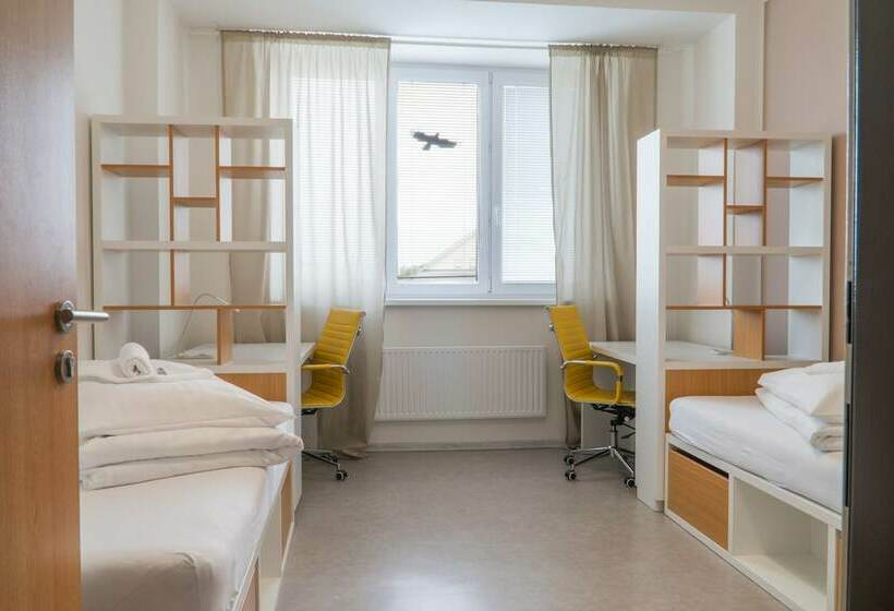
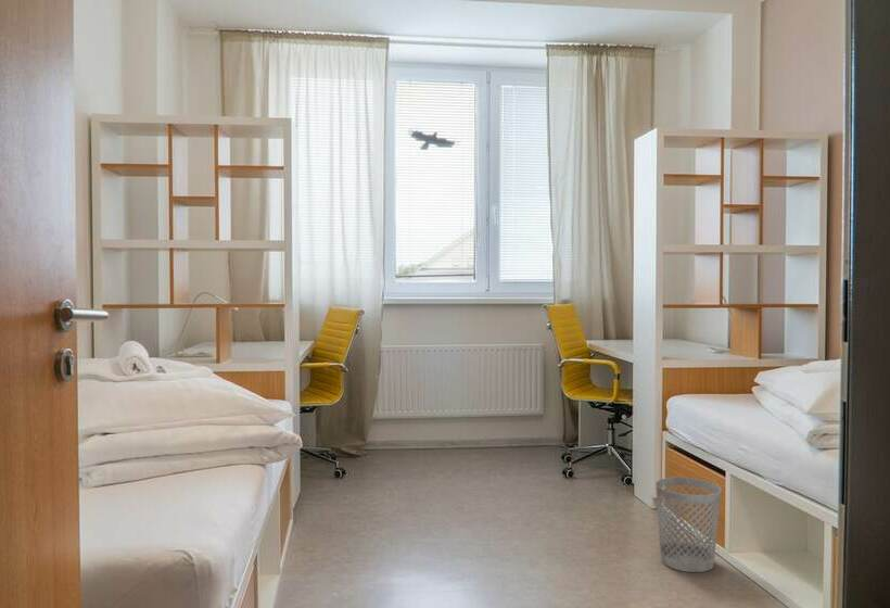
+ wastebasket [654,477,723,573]
